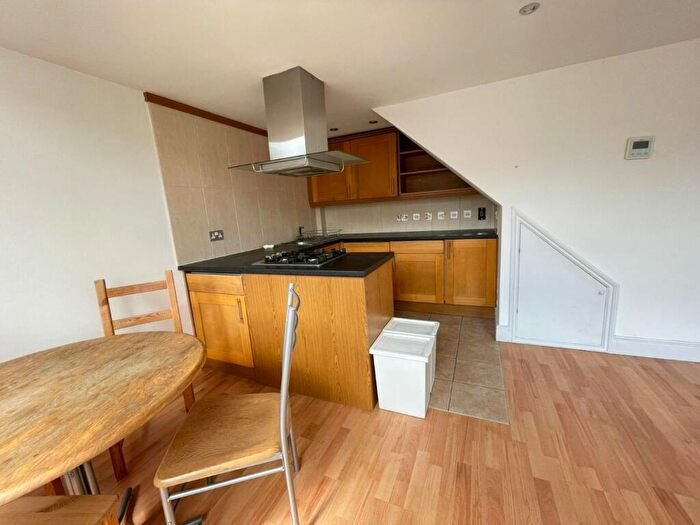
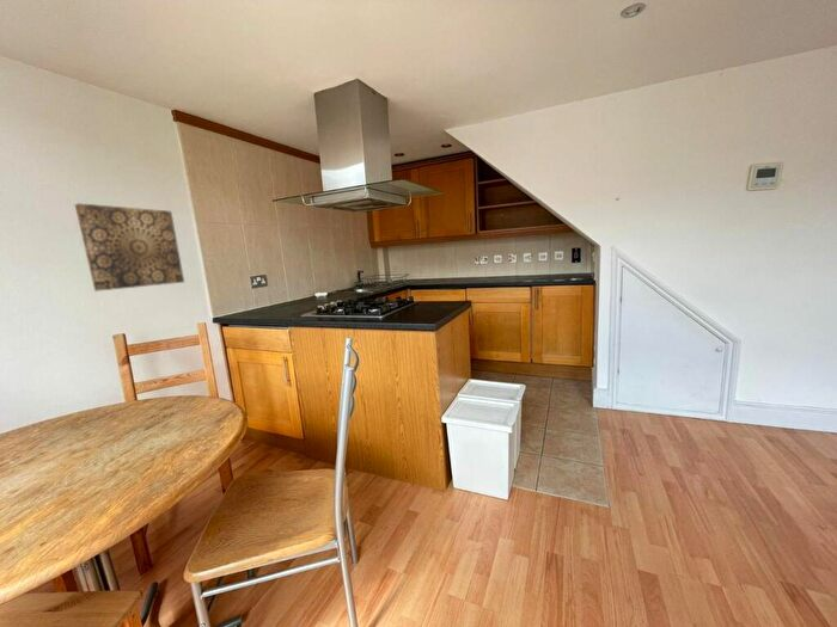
+ wall art [73,202,185,293]
